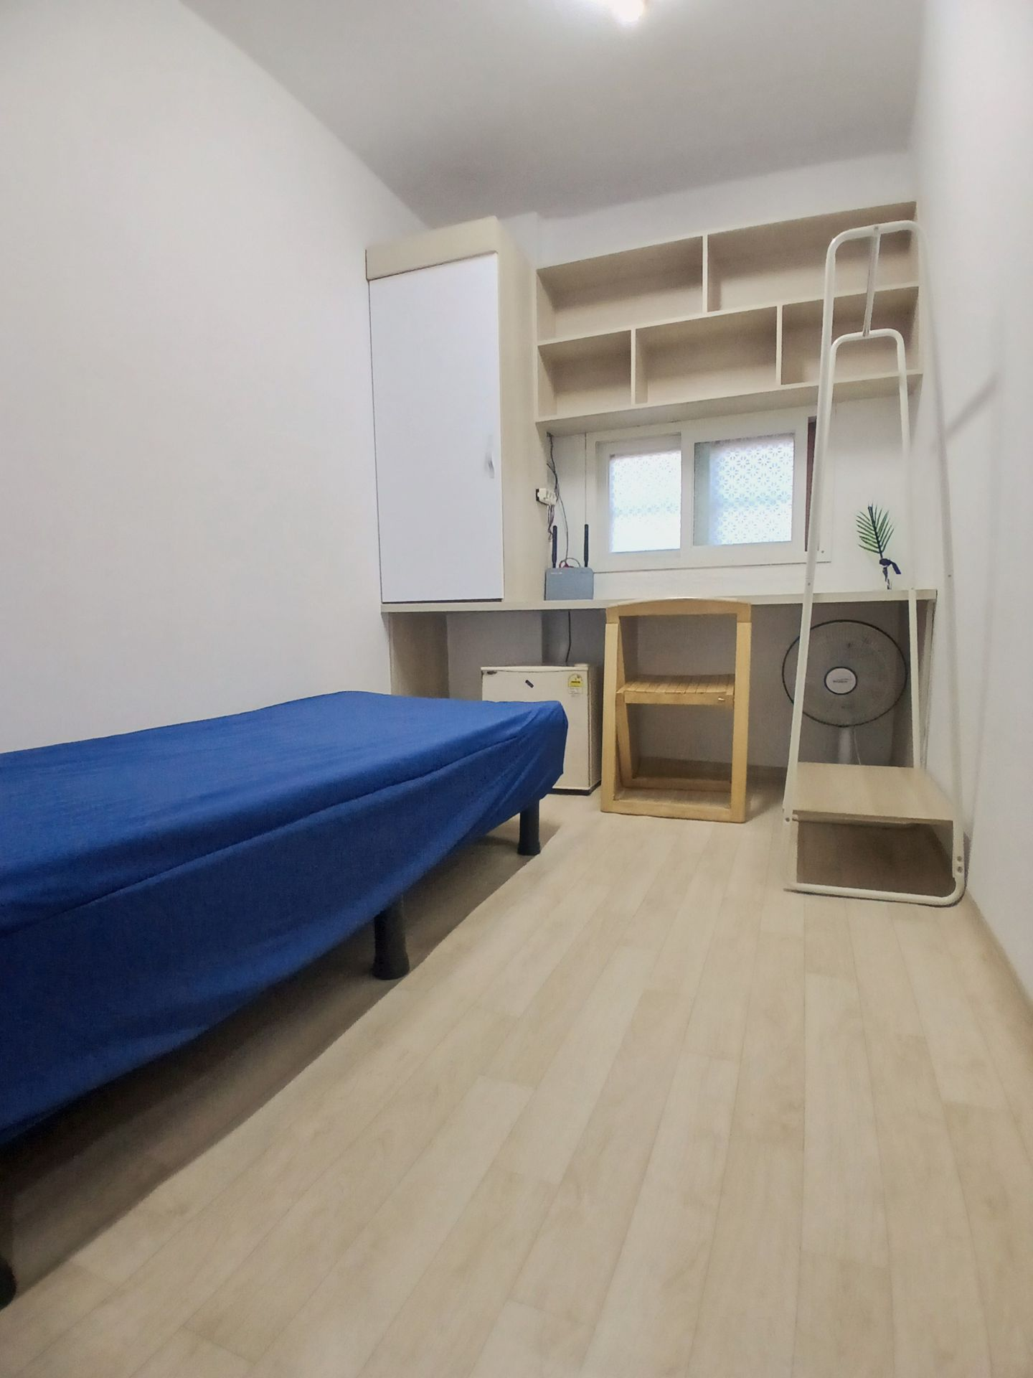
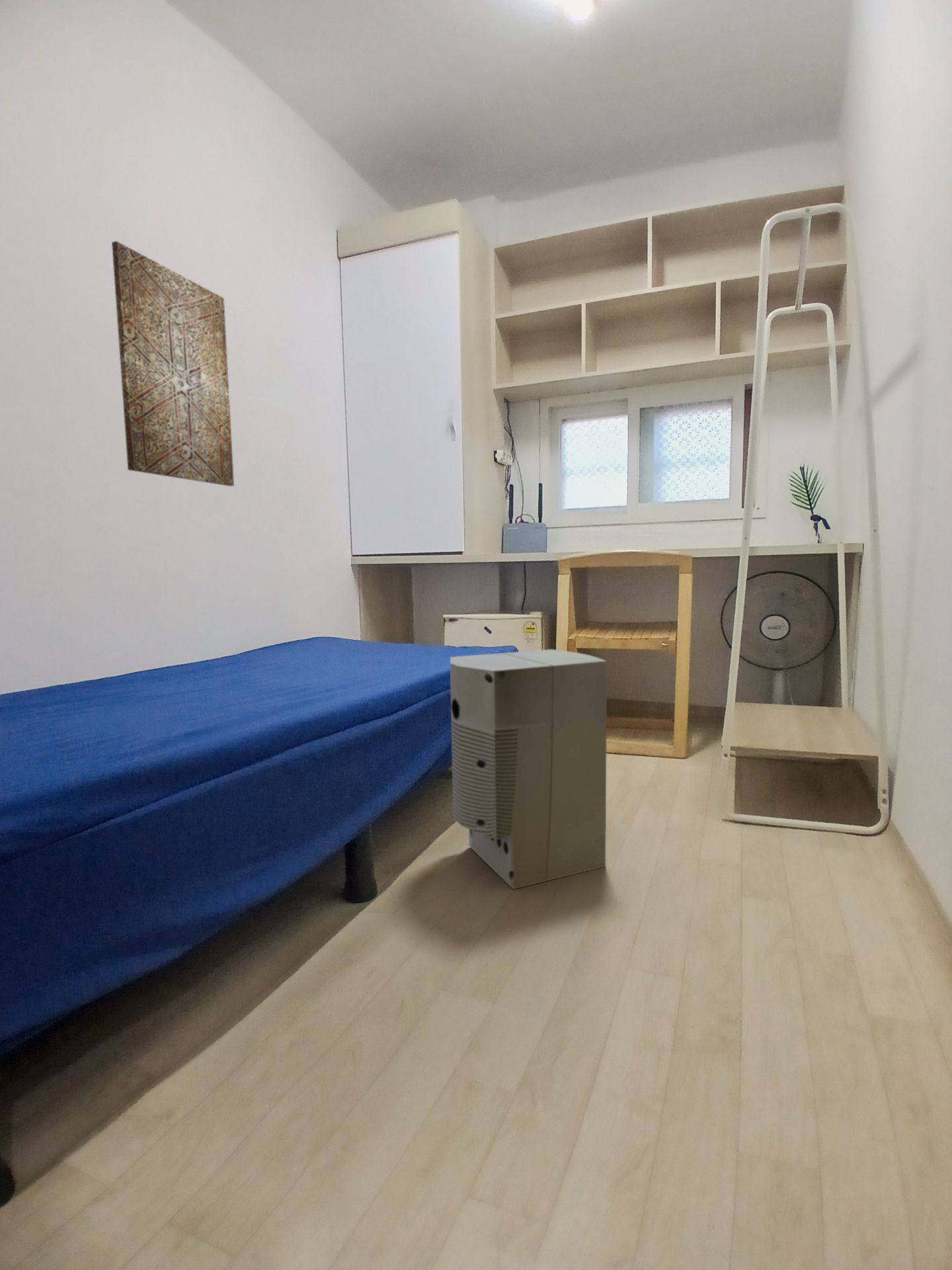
+ air purifier [450,649,608,890]
+ wall art [111,240,235,487]
